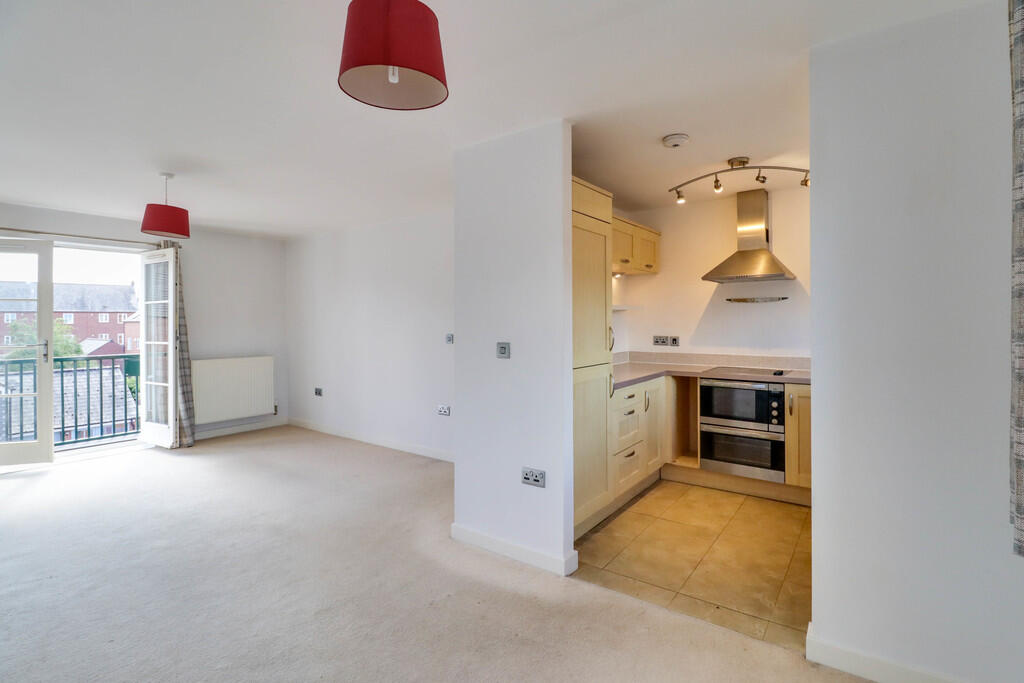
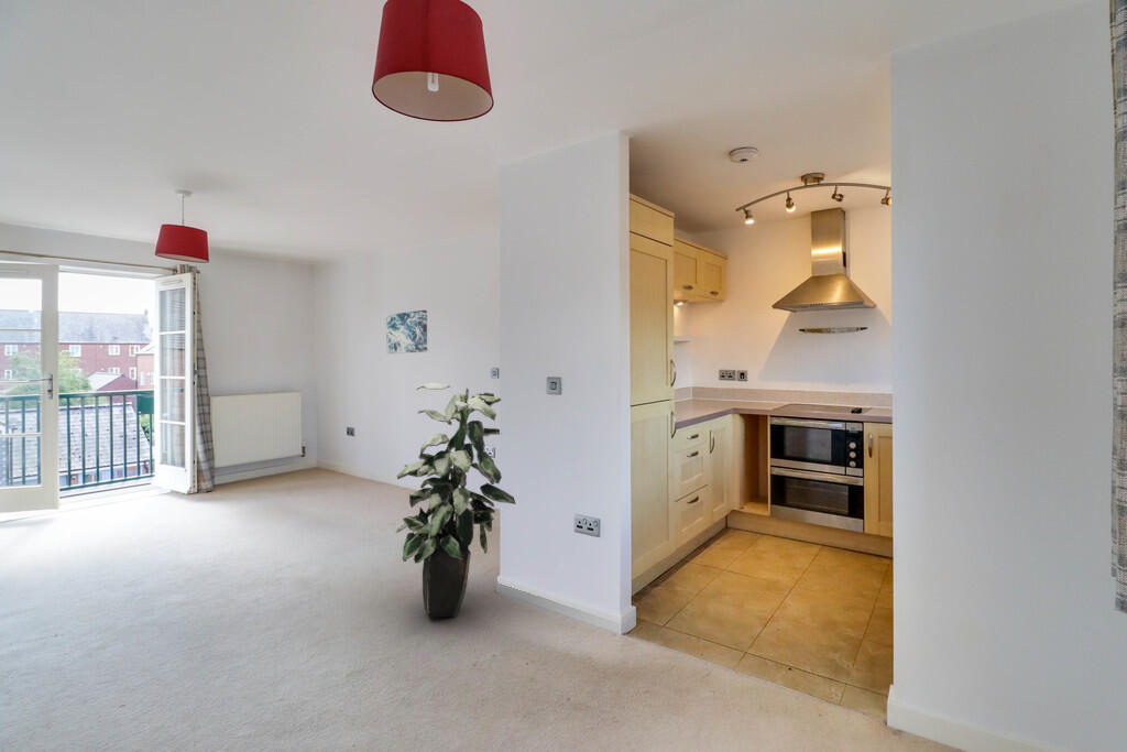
+ indoor plant [395,382,517,619]
+ wall art [385,309,428,355]
